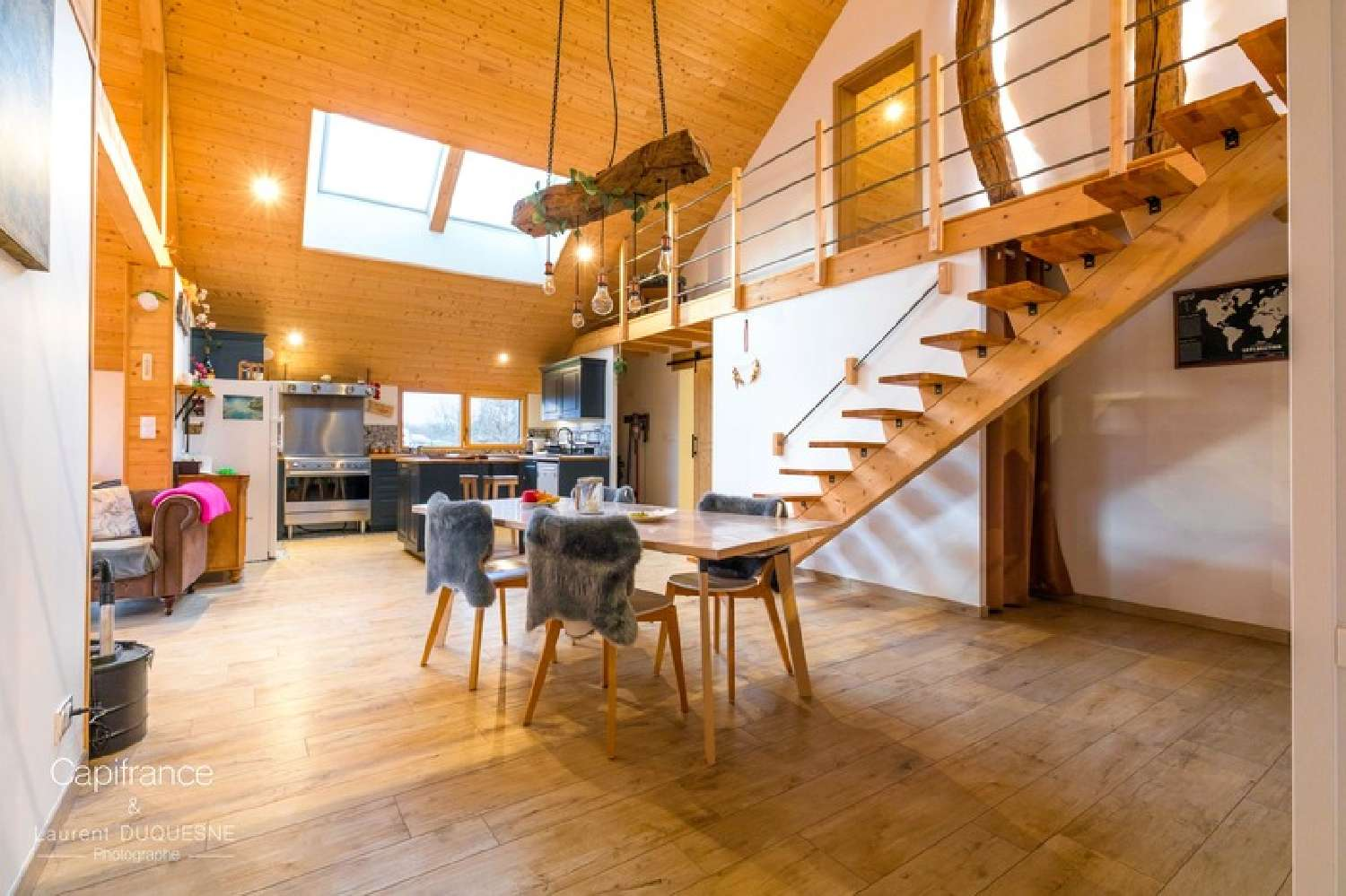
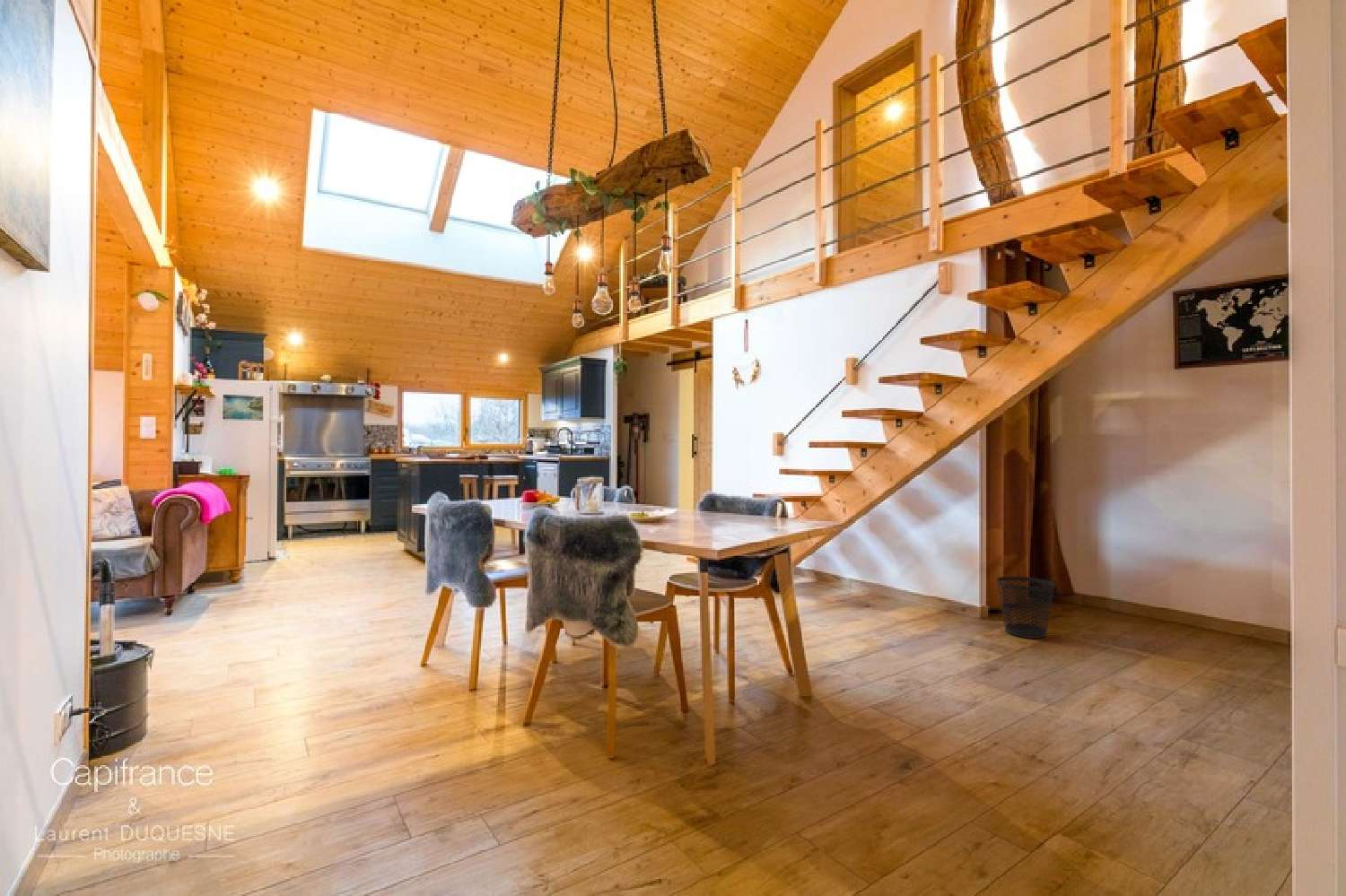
+ wastebasket [996,575,1056,639]
